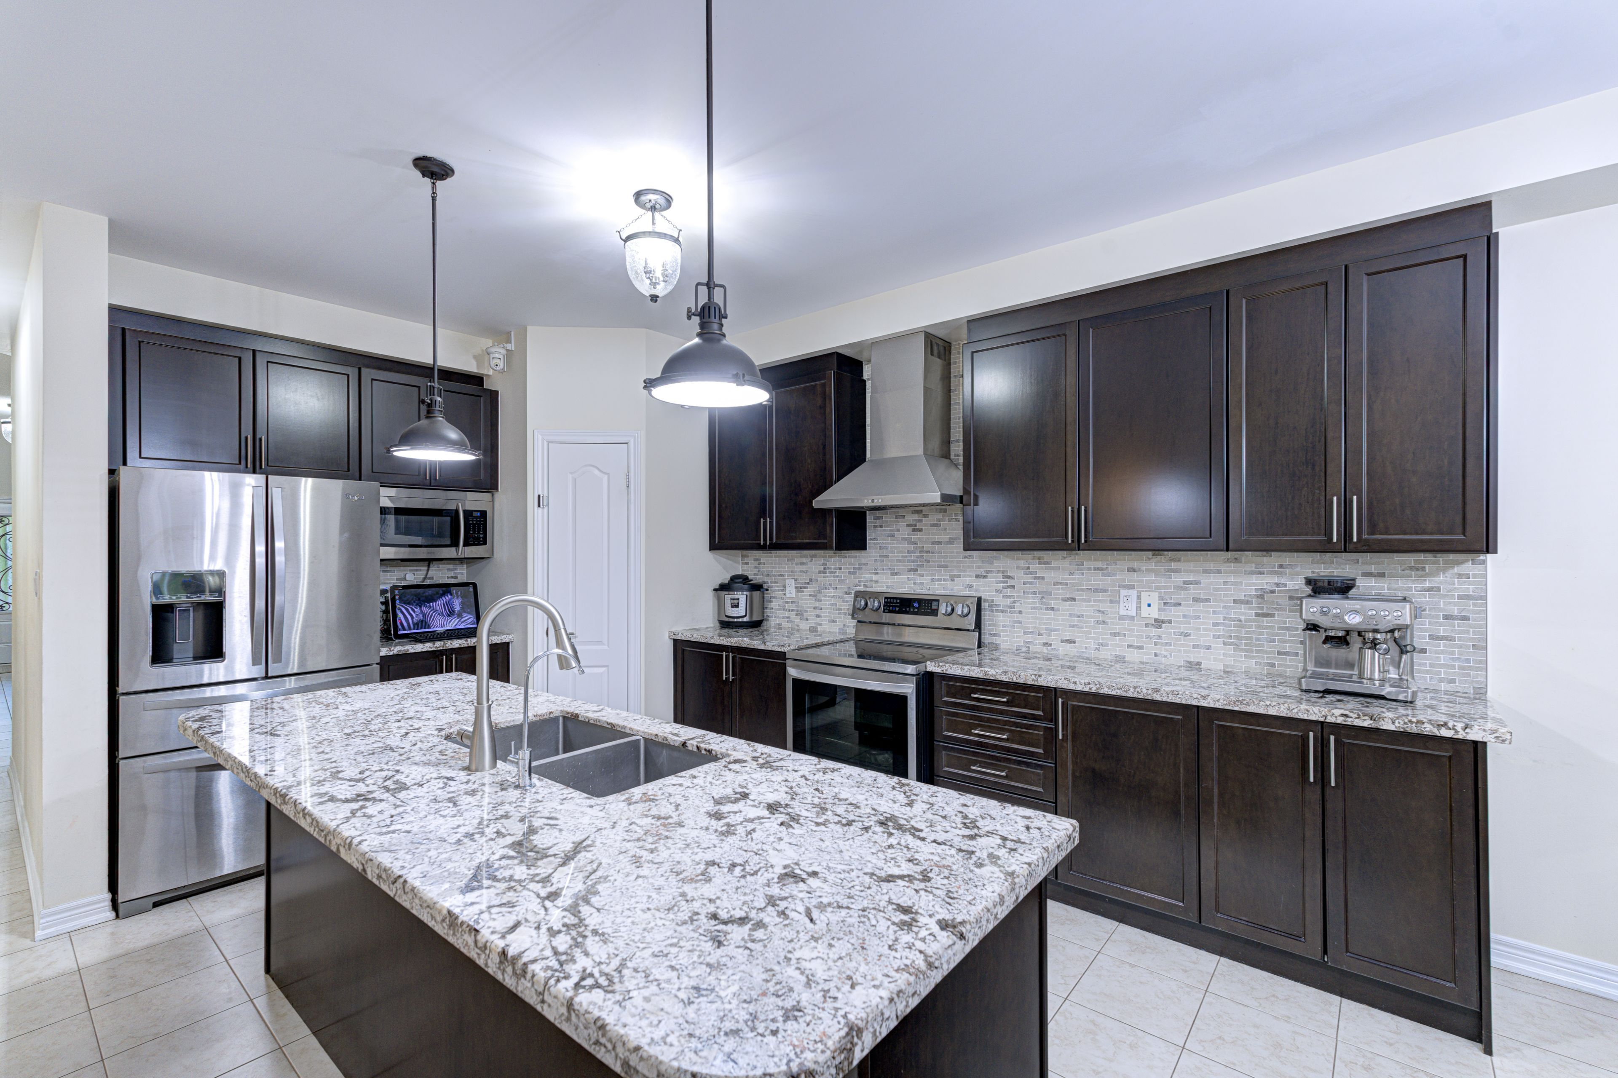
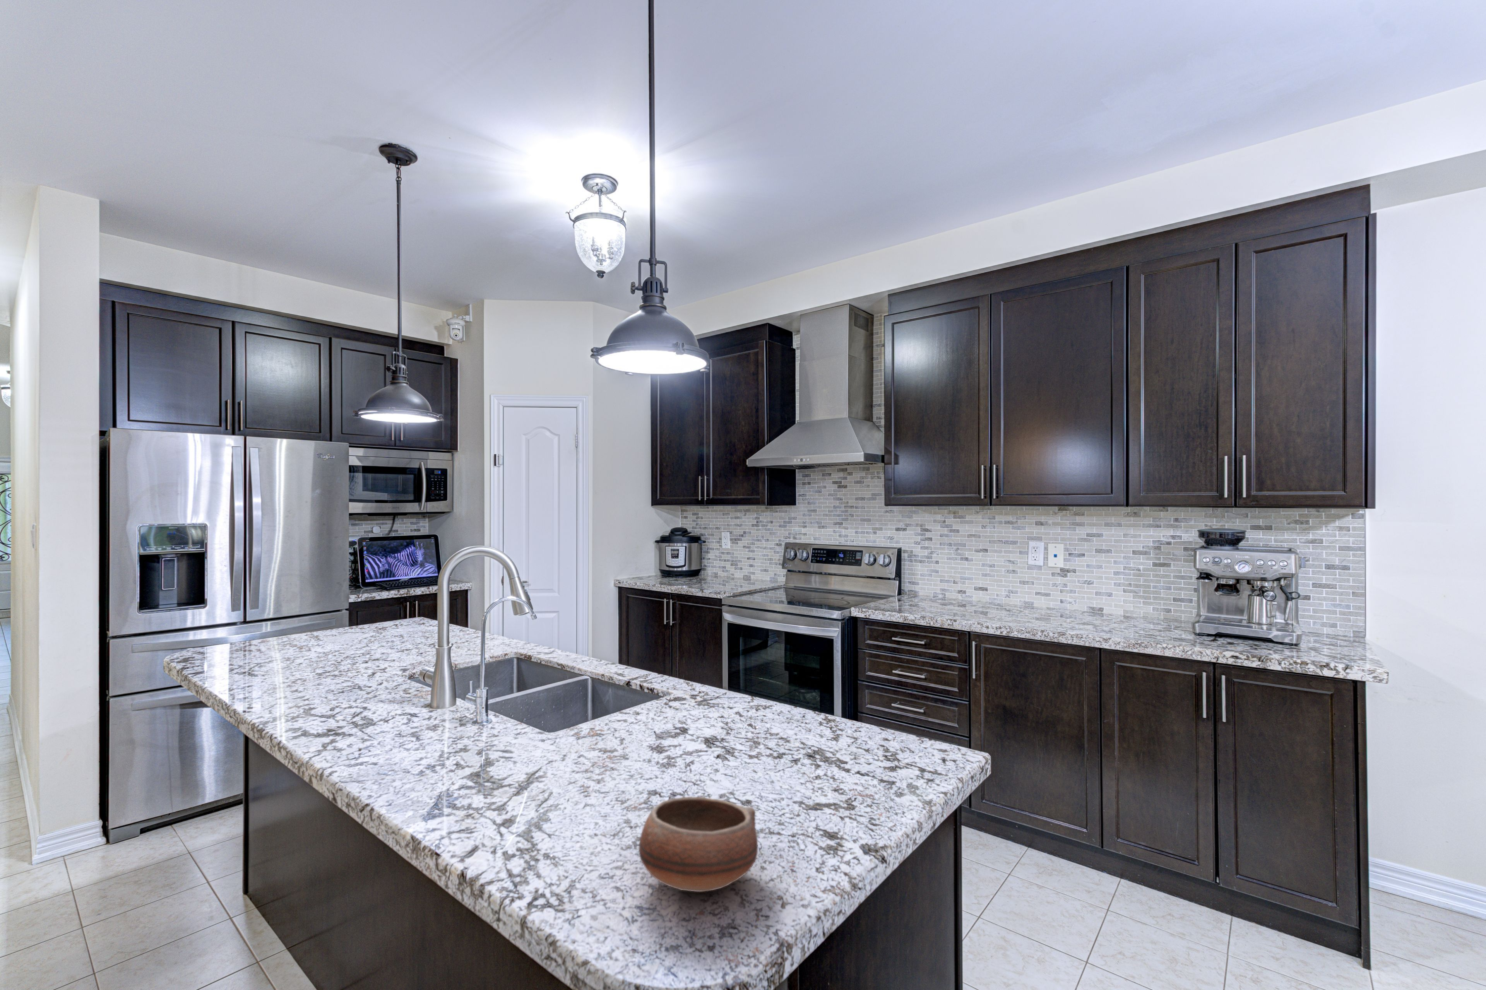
+ bowl [639,797,759,892]
